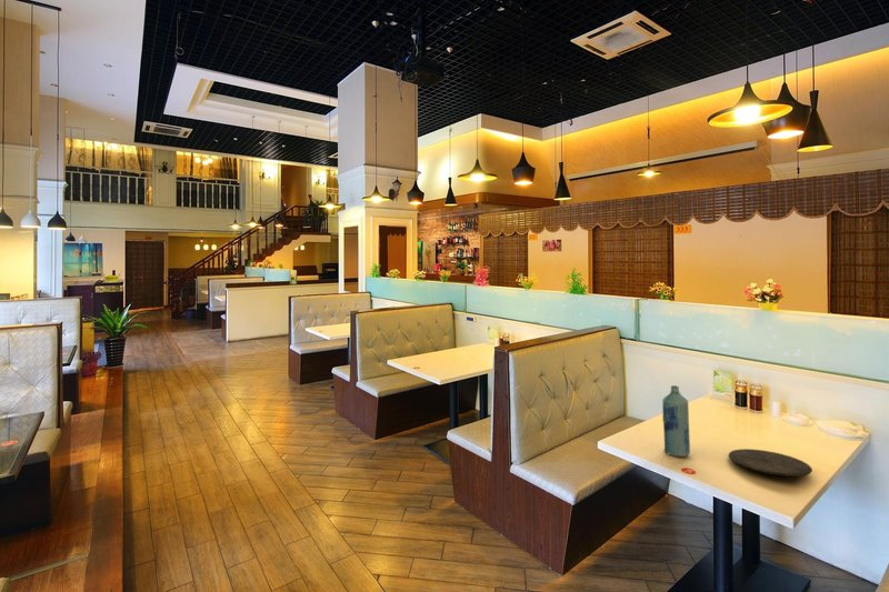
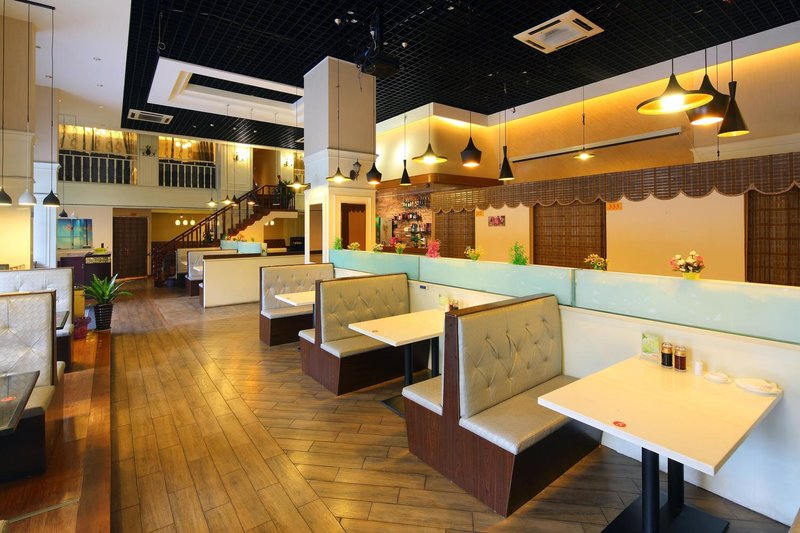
- plate [728,448,813,478]
- bottle [661,384,691,458]
